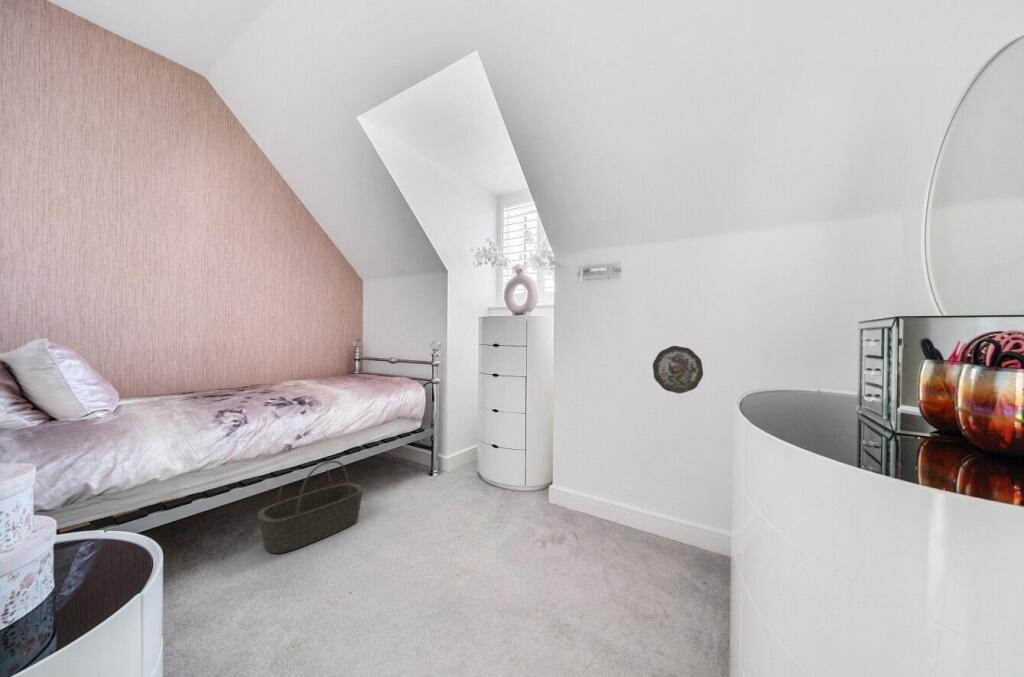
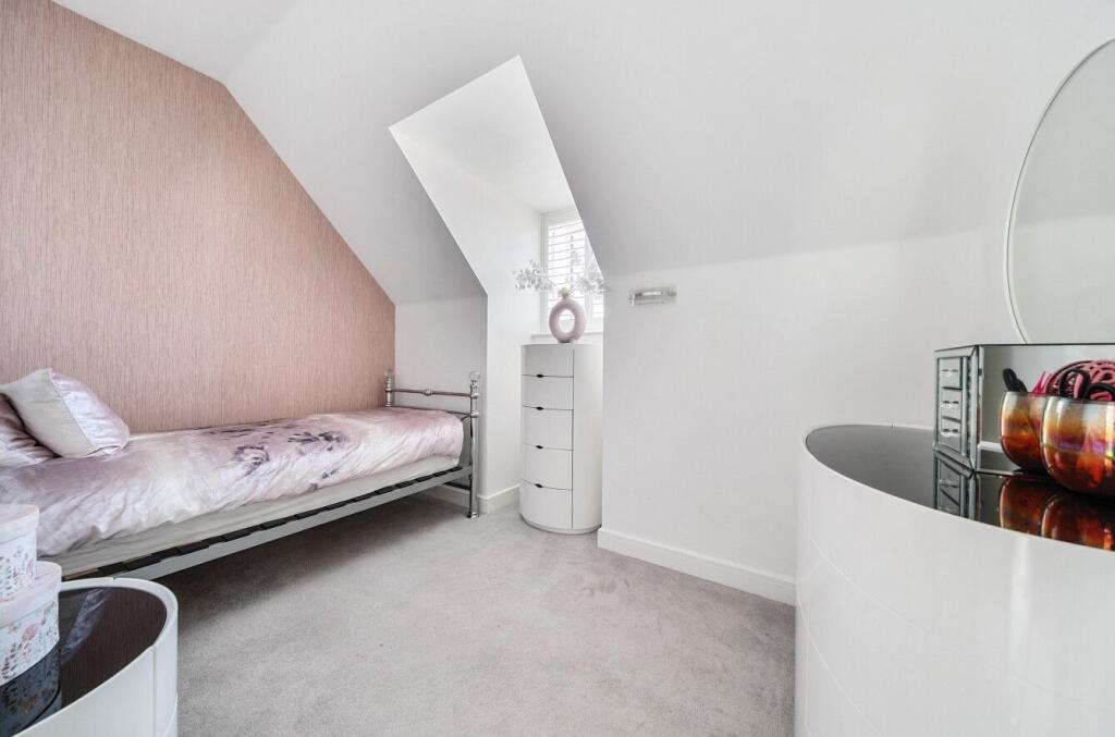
- basket [257,459,364,554]
- decorative plate [652,345,704,394]
